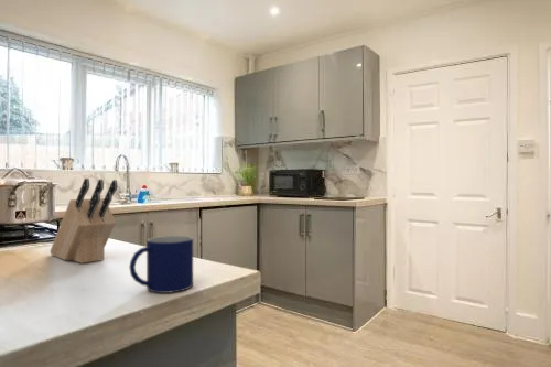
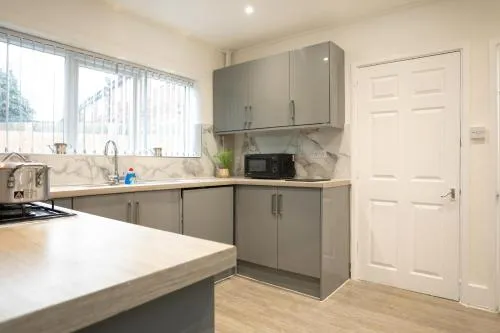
- knife block [48,177,118,265]
- mug [128,235,194,294]
